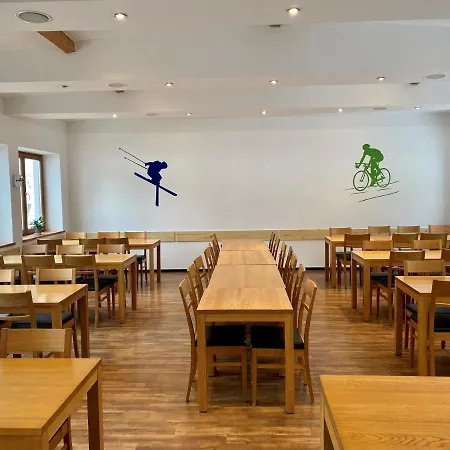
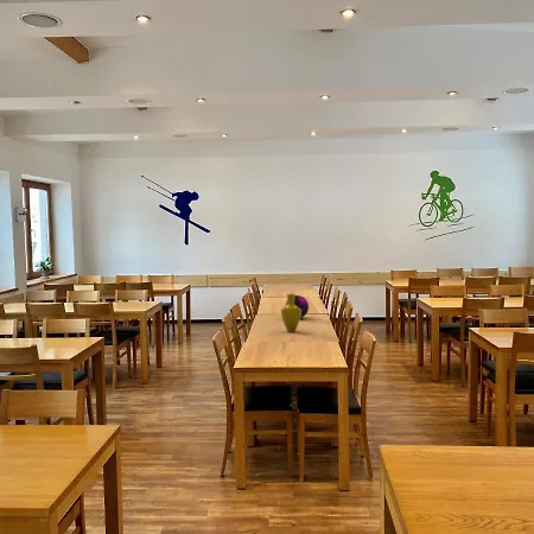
+ vase [280,293,301,333]
+ decorative orb [285,294,310,319]
